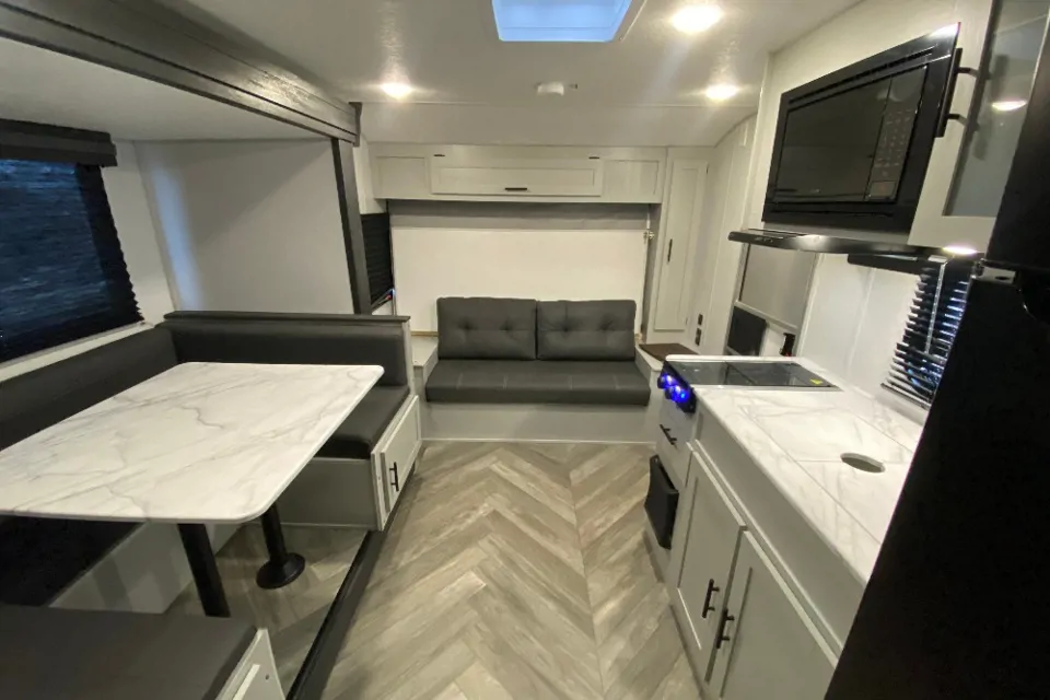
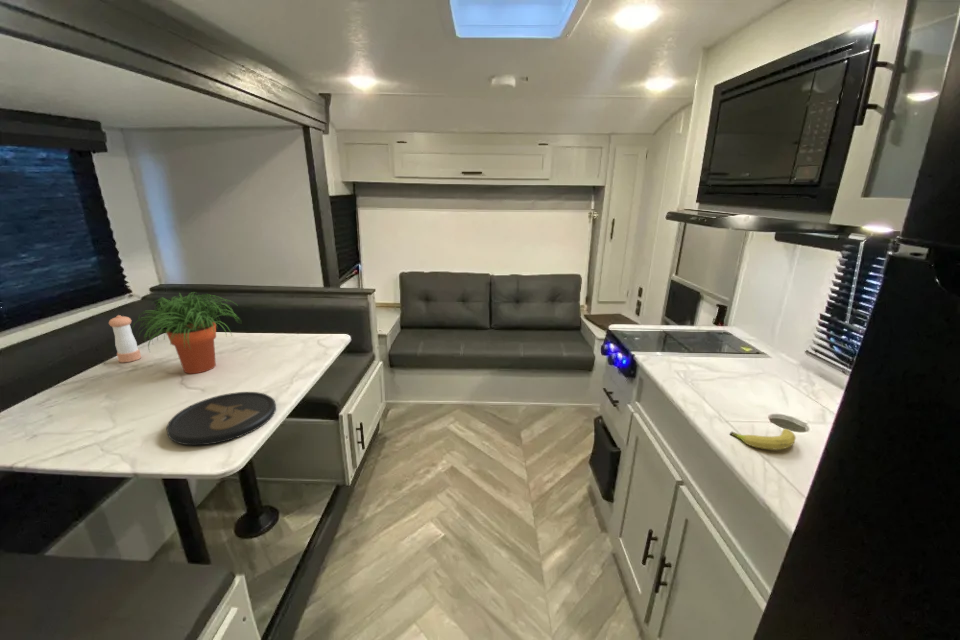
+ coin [166,391,277,446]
+ fruit [729,428,797,451]
+ pepper shaker [108,314,142,363]
+ potted plant [131,291,242,374]
